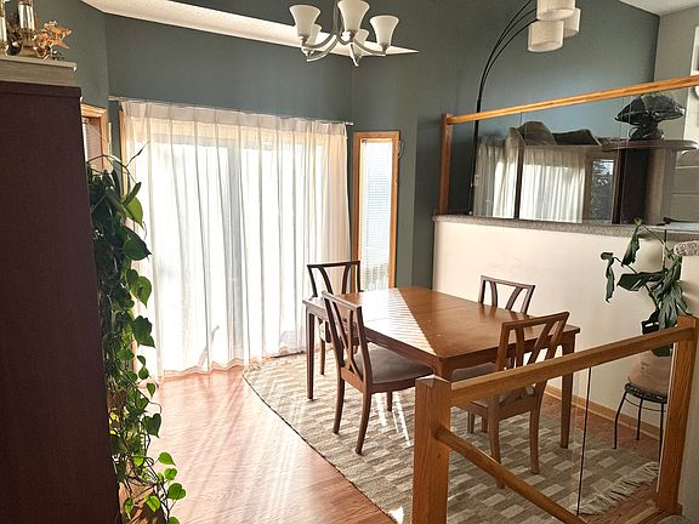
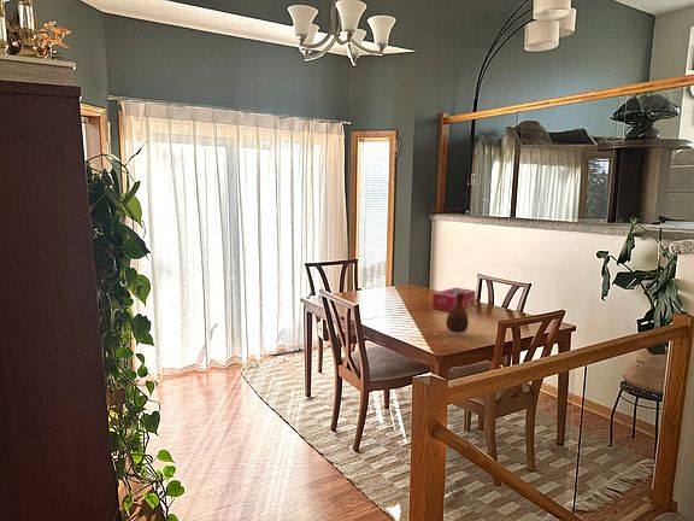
+ vase [445,293,470,334]
+ tissue box [431,287,476,312]
